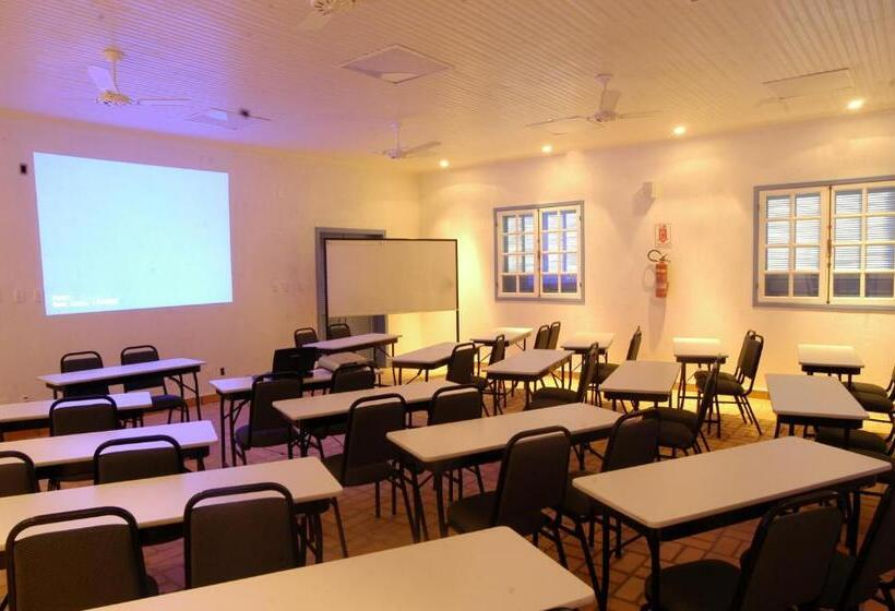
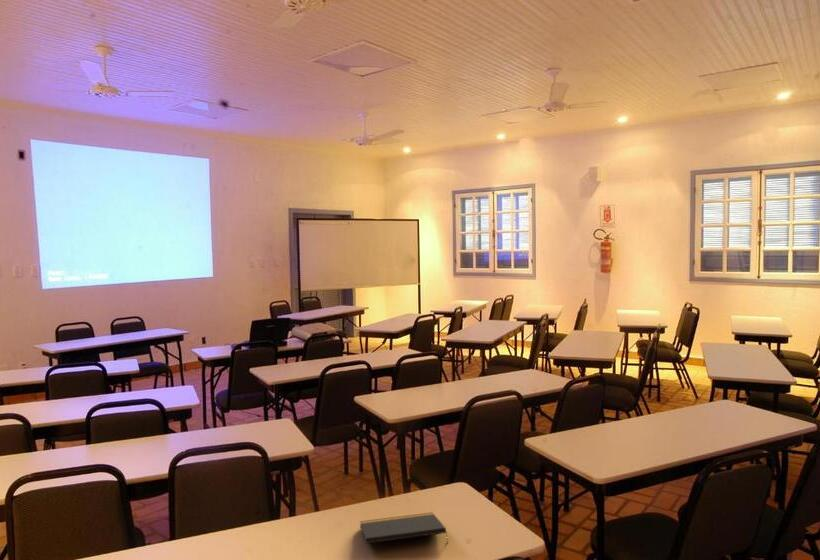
+ notepad [359,511,449,545]
